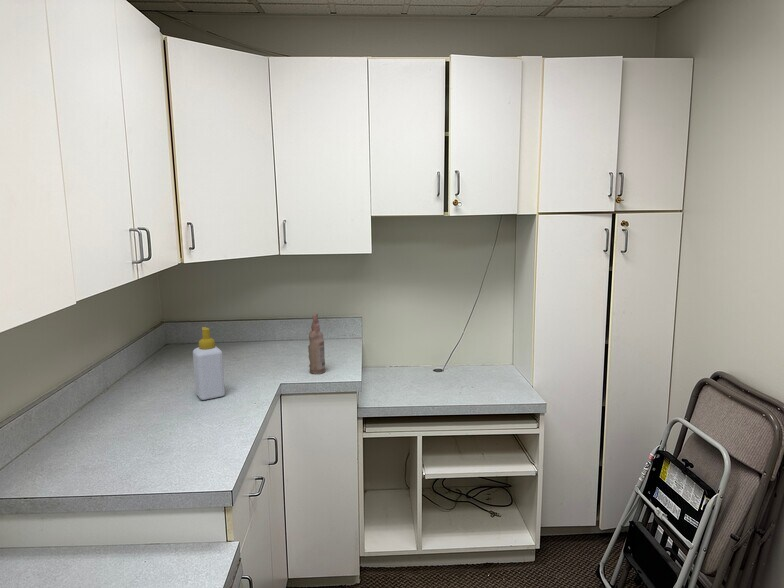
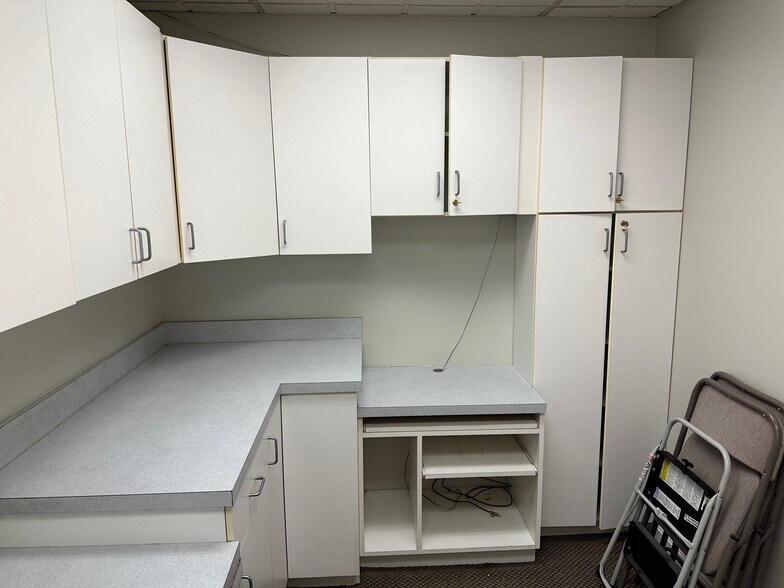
- bottle [307,313,326,375]
- soap bottle [192,326,226,401]
